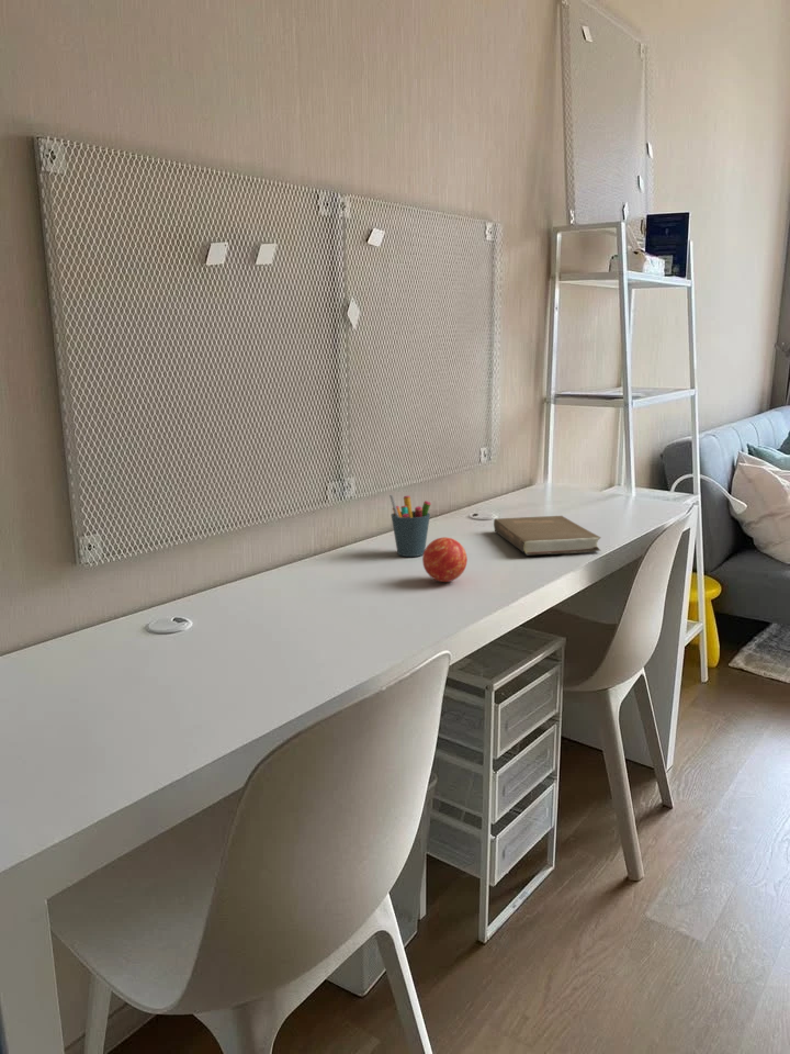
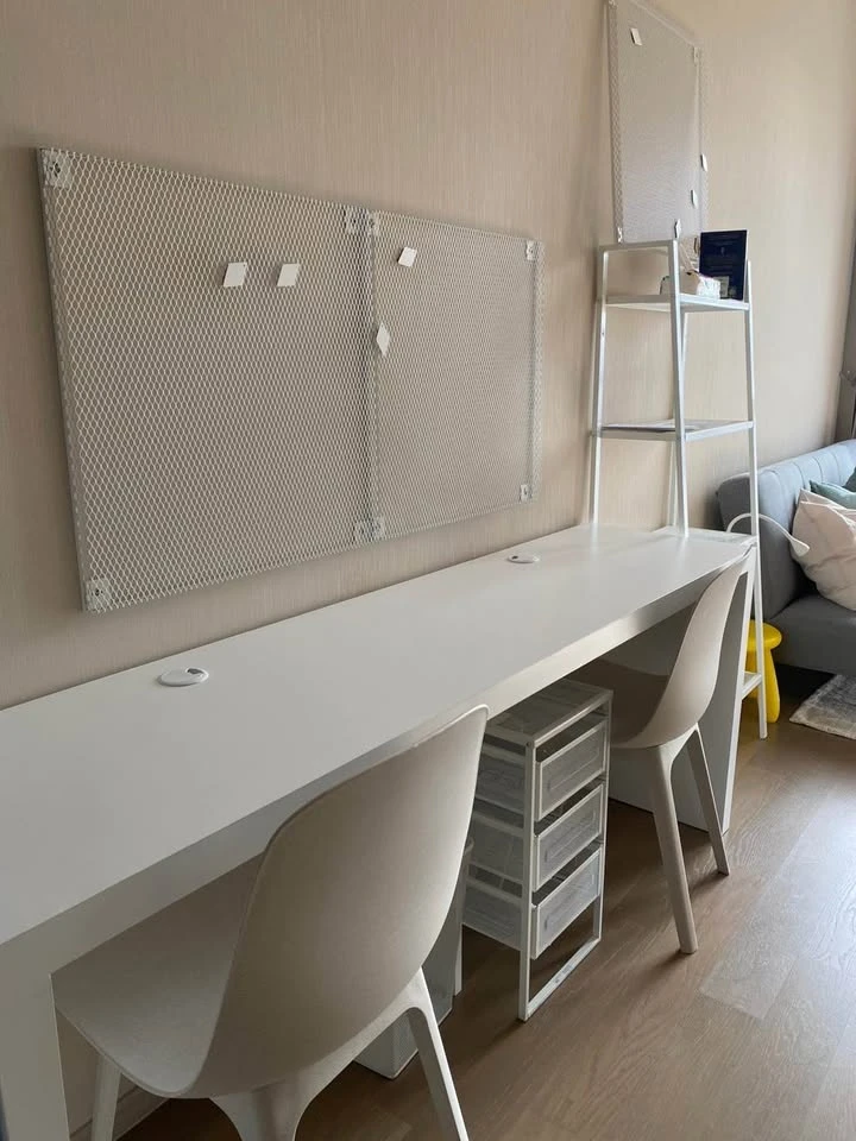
- pen holder [388,493,432,558]
- book [493,515,602,556]
- apple [421,536,469,583]
